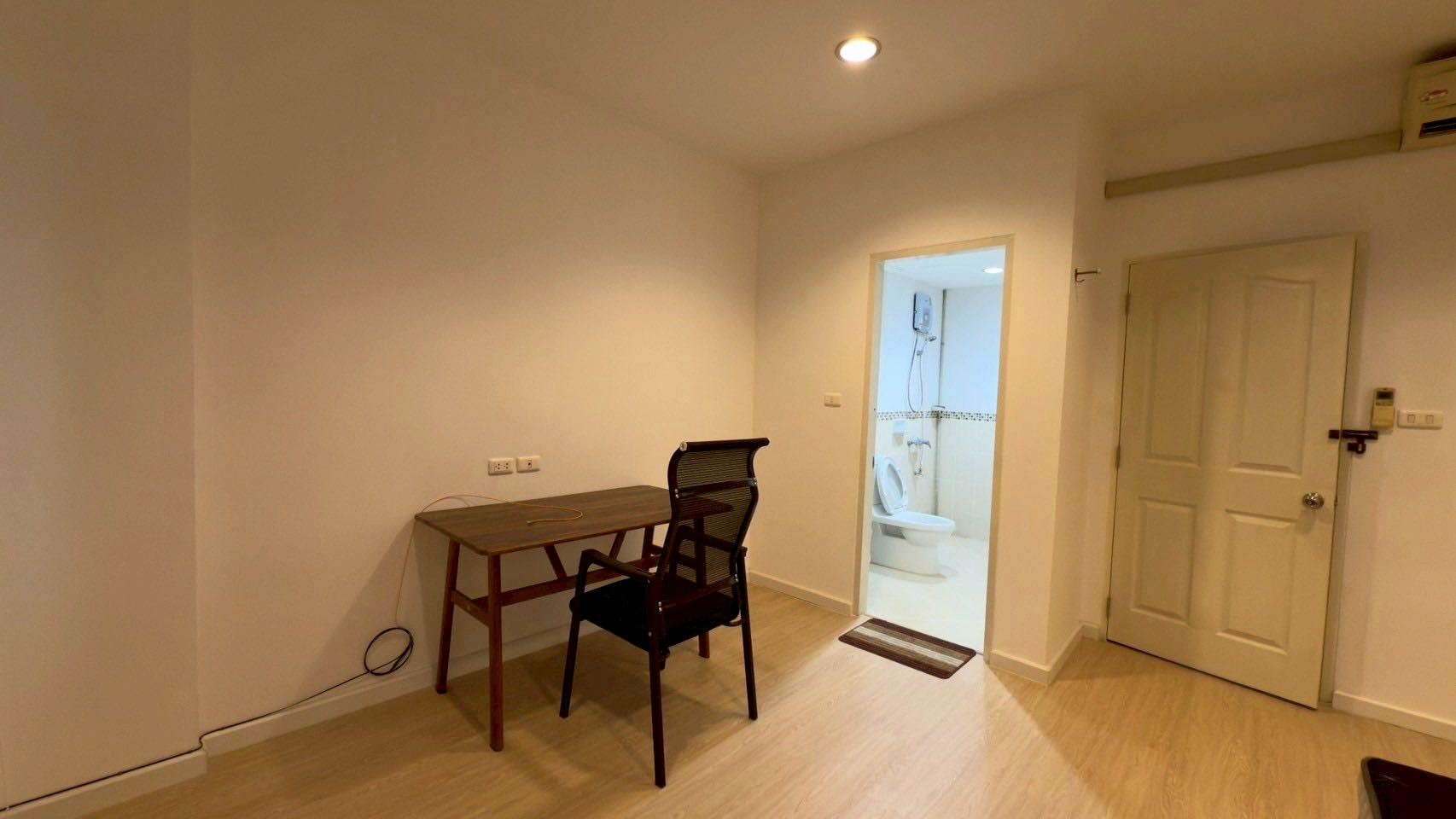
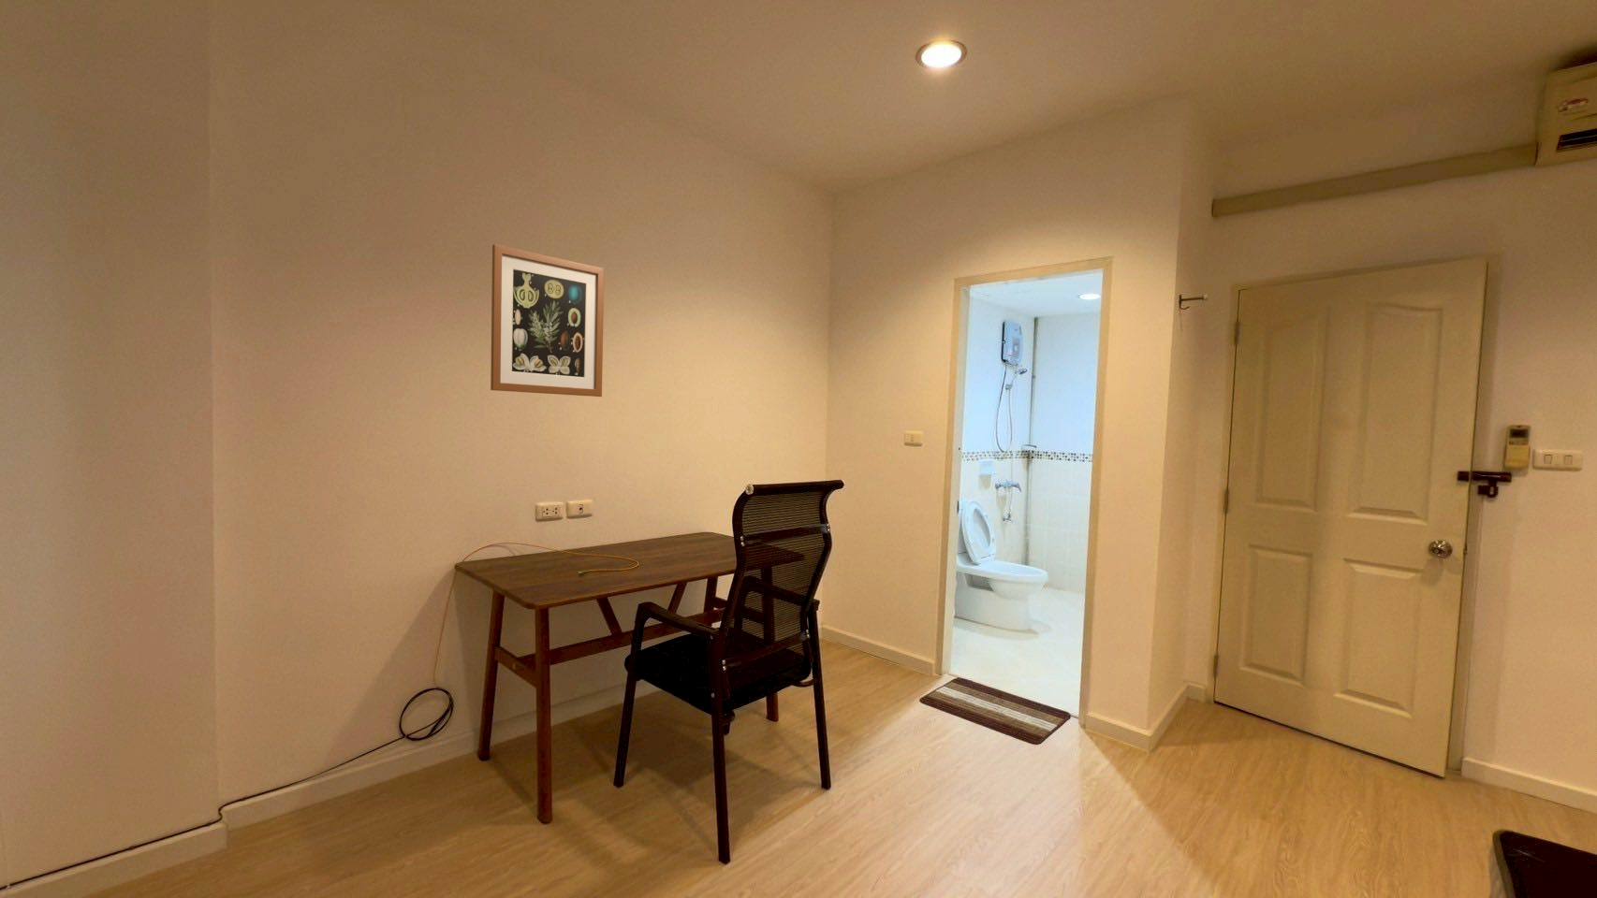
+ wall art [489,243,604,398]
